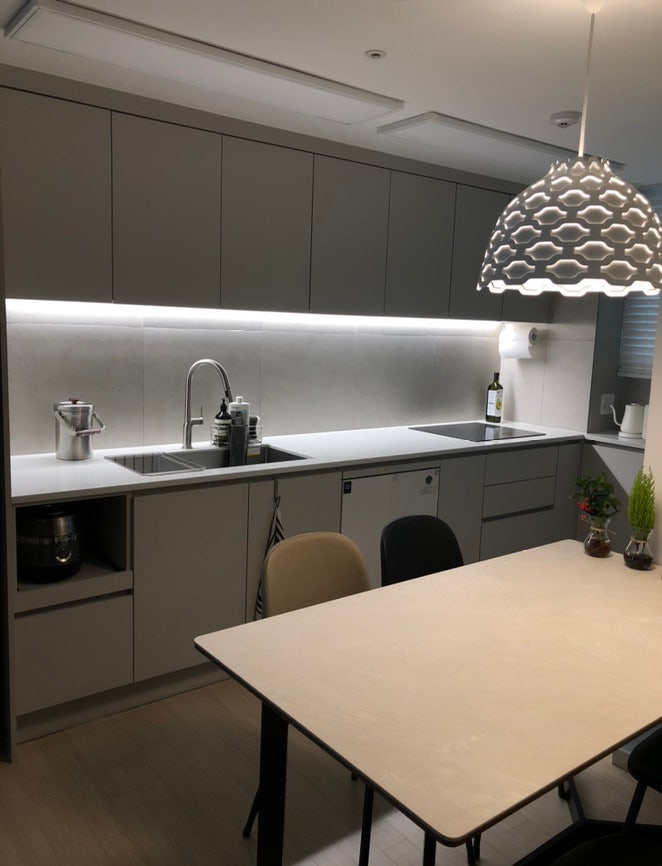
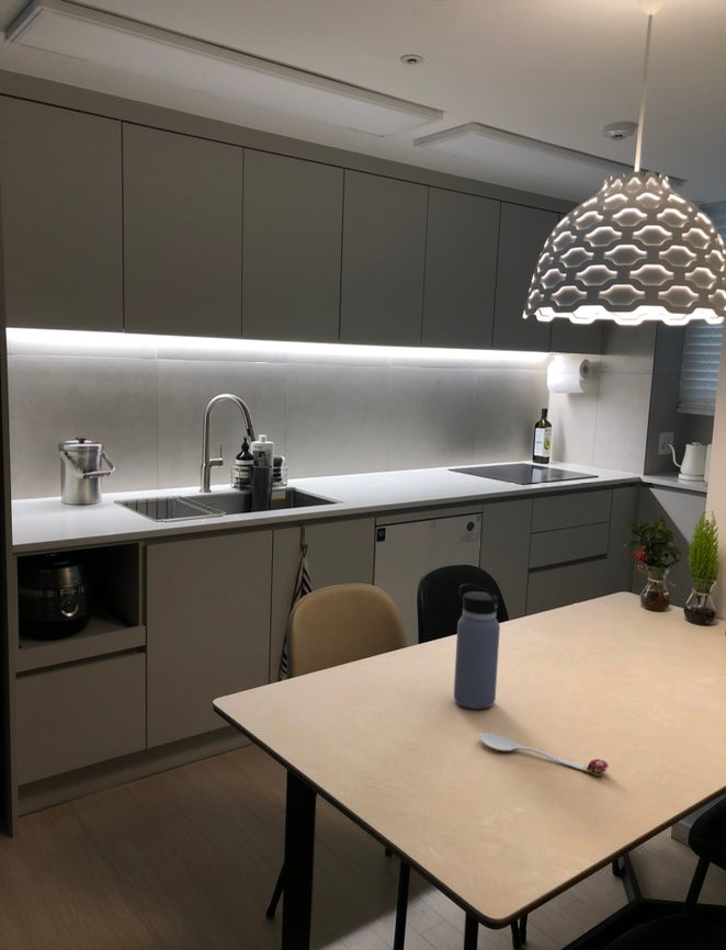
+ water bottle [453,581,501,710]
+ spoon [478,732,610,777]
